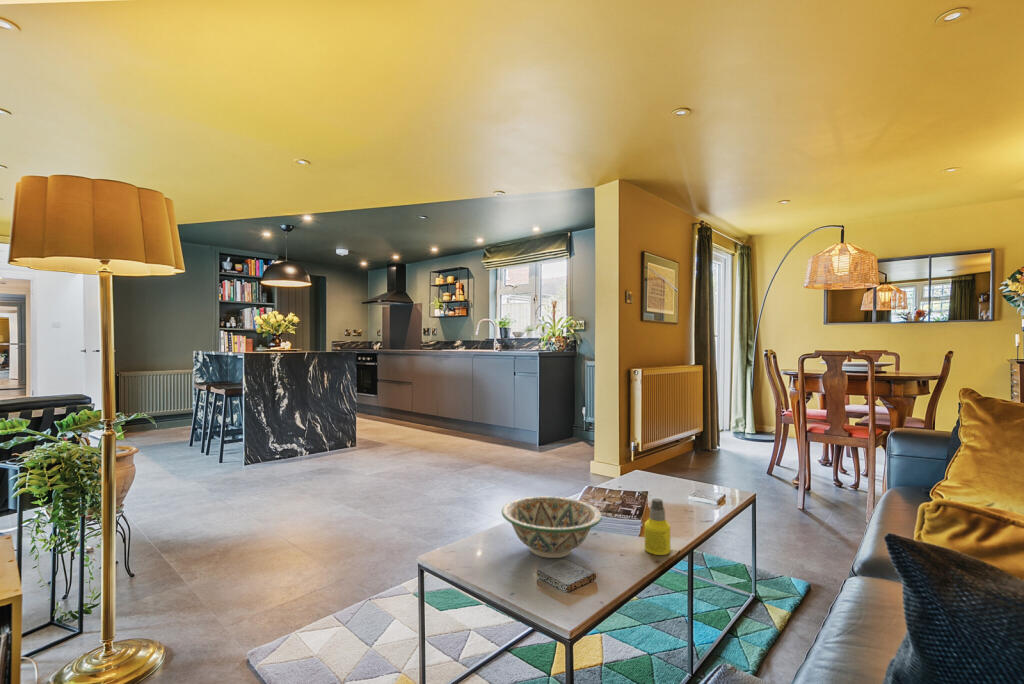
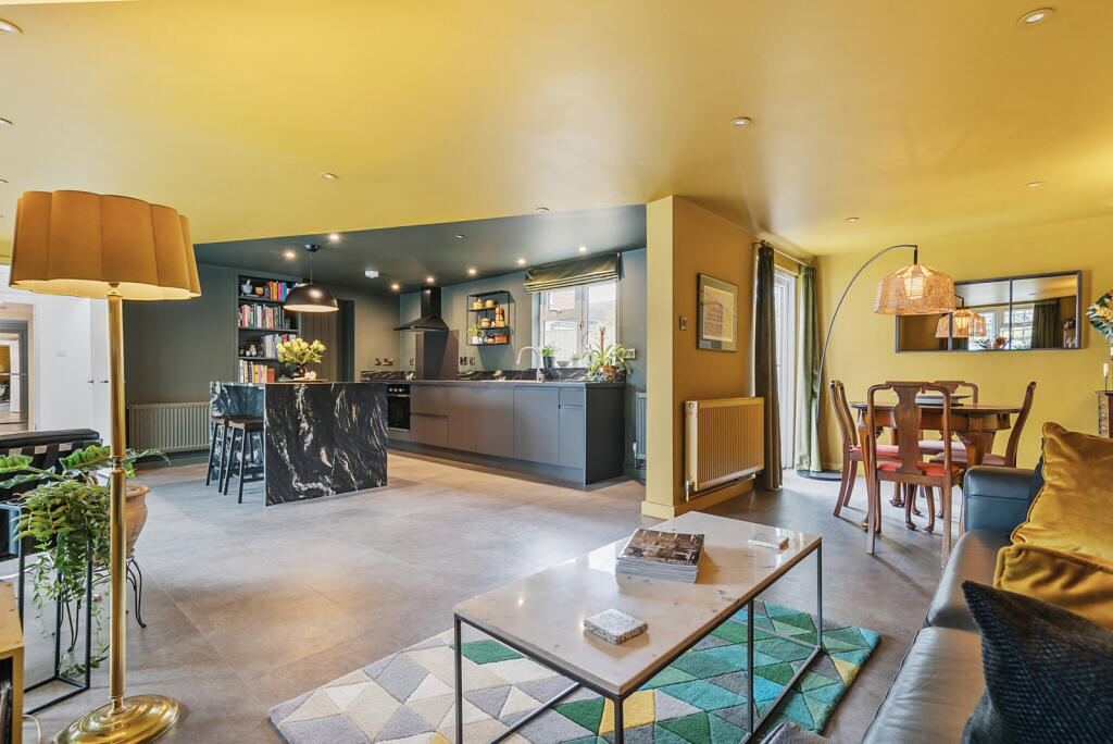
- decorative bowl [501,495,603,559]
- bottle [644,498,671,556]
